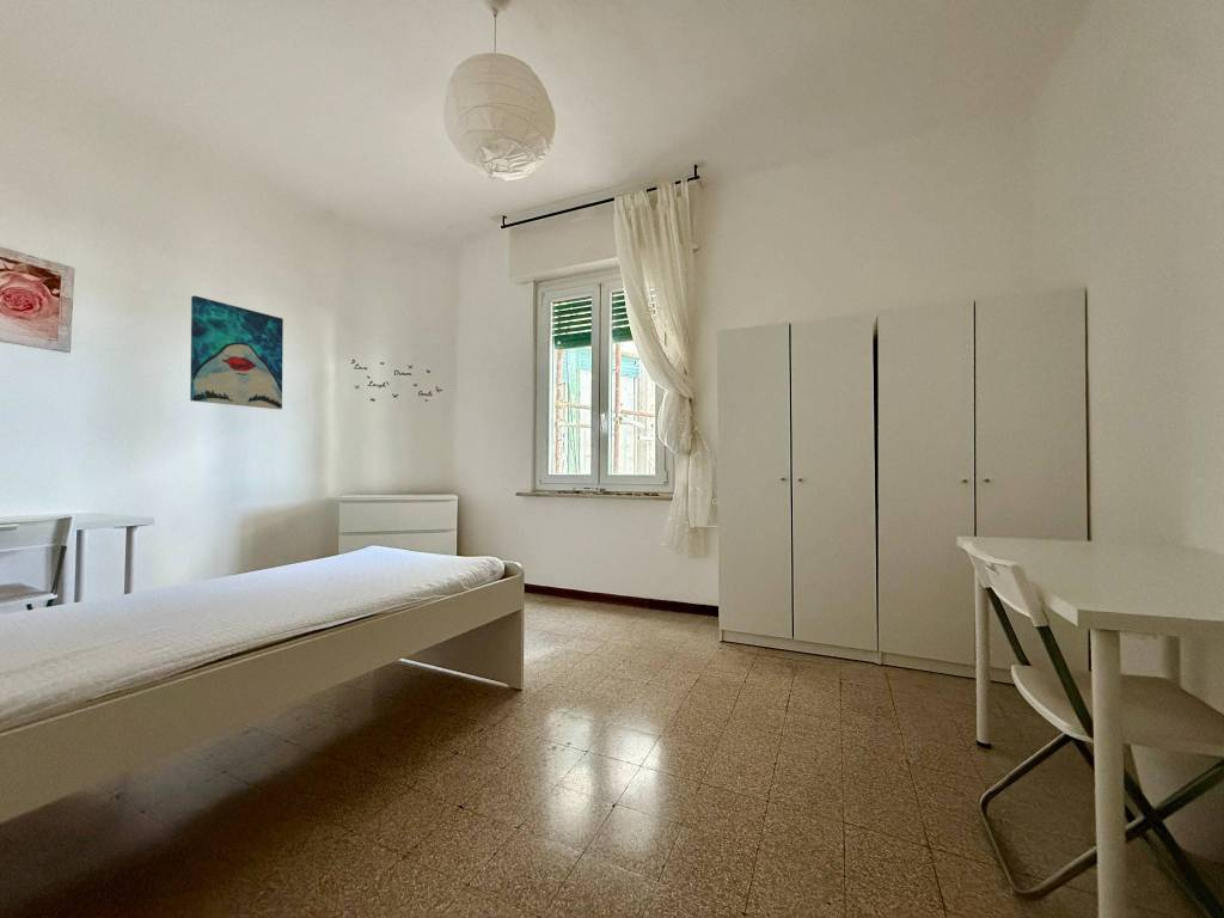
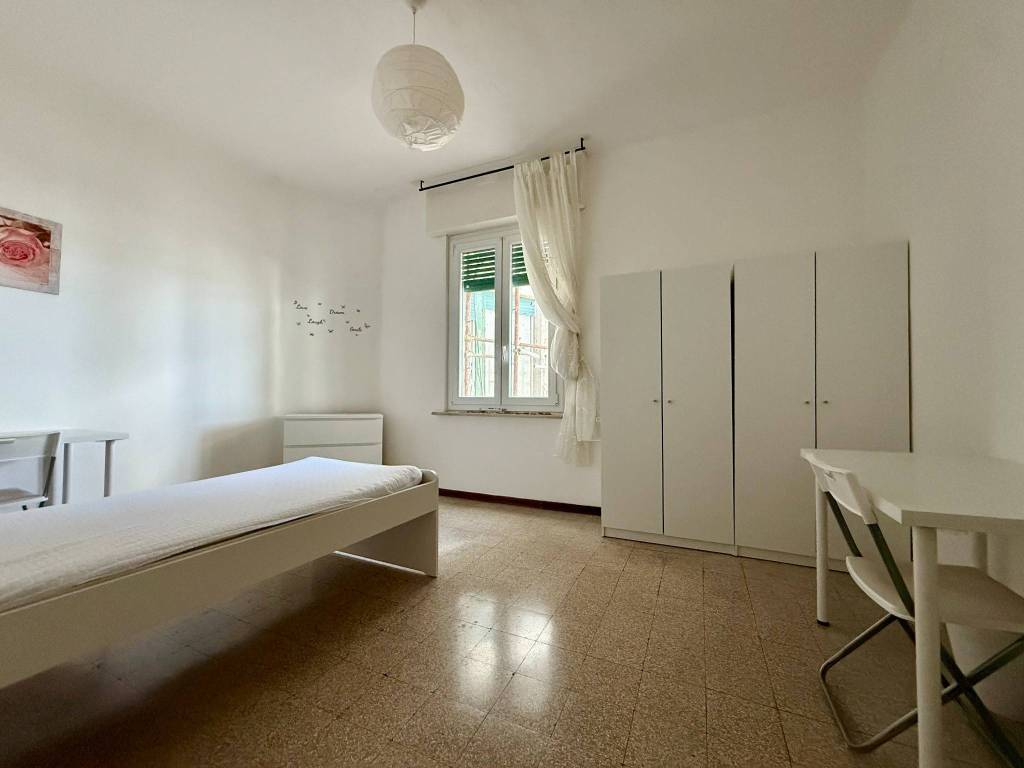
- wall art [189,295,284,410]
